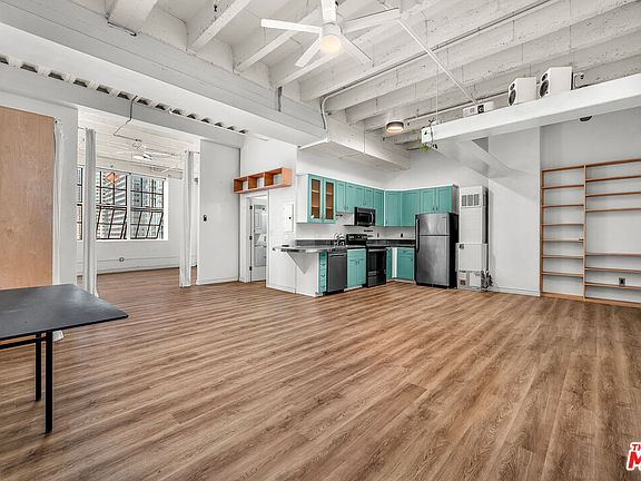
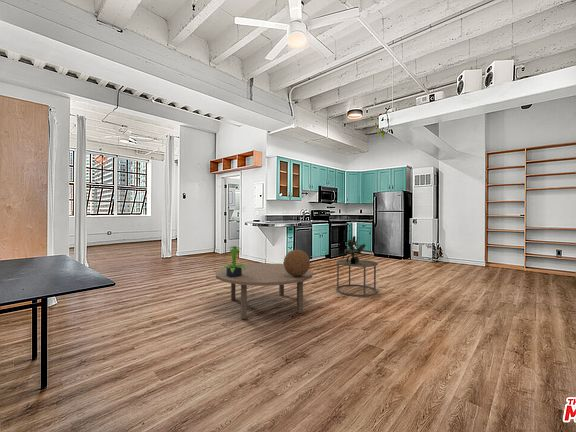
+ side table [335,258,379,297]
+ potted plant [220,245,248,277]
+ coffee table [215,262,314,320]
+ decorative sphere [283,249,311,276]
+ potted plant [341,235,366,264]
